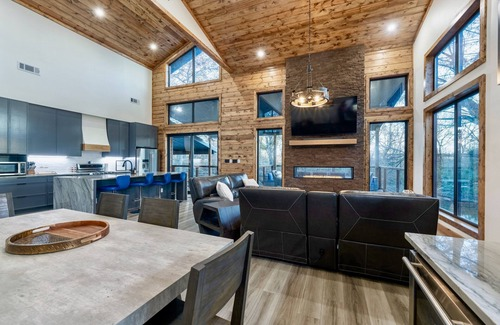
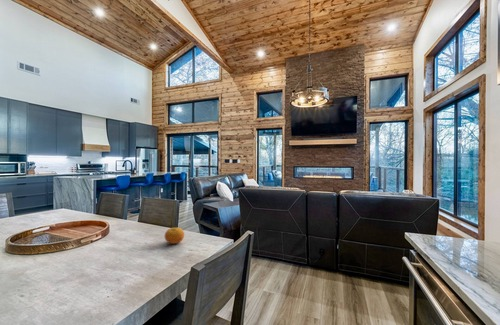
+ fruit [164,227,185,245]
